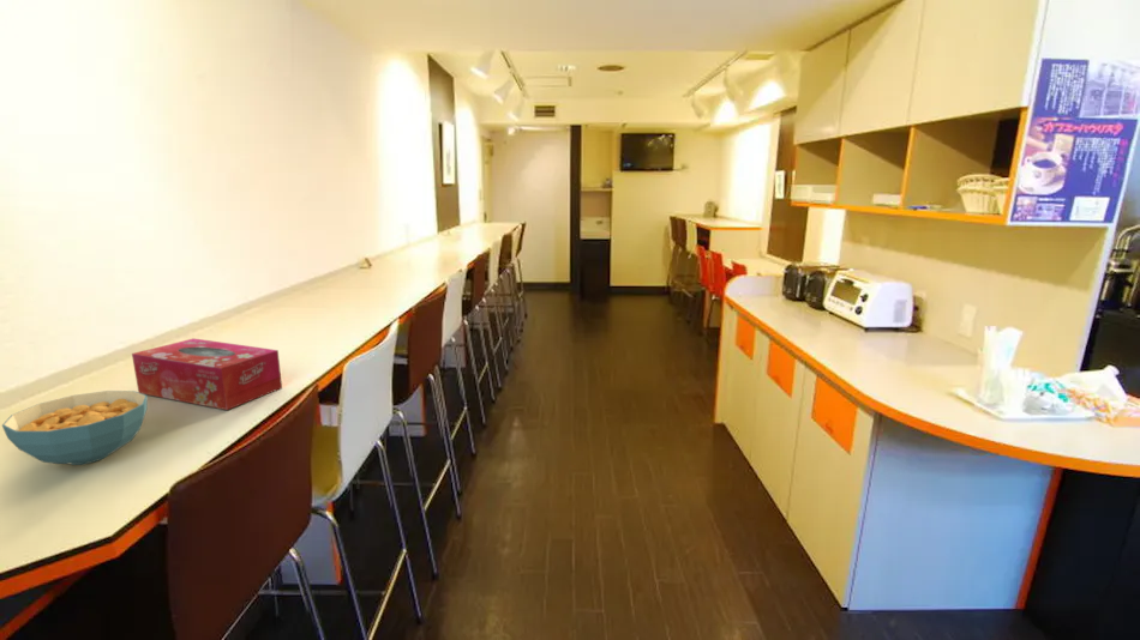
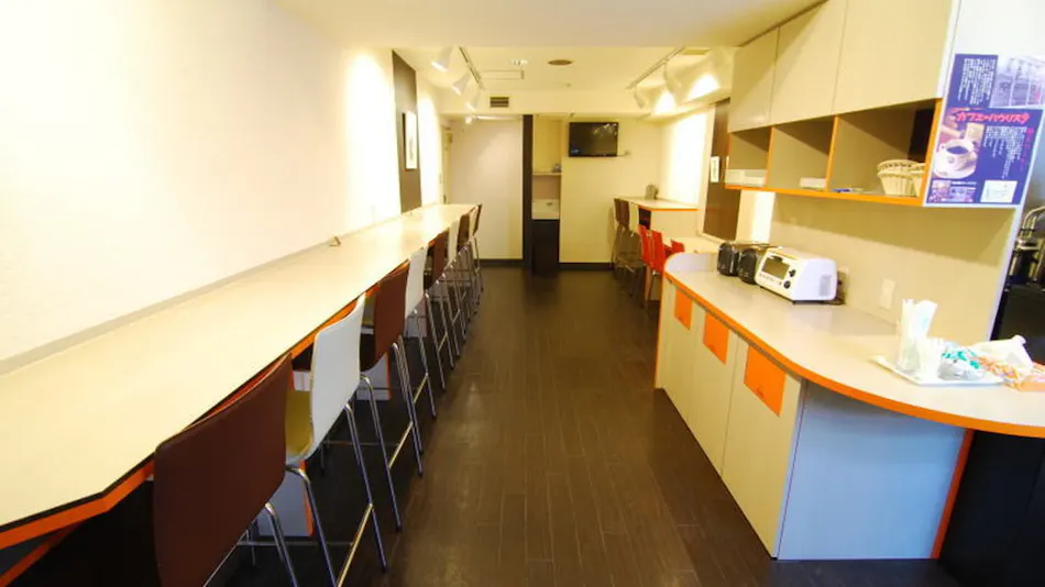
- cereal bowl [1,390,149,466]
- tissue box [131,337,283,411]
